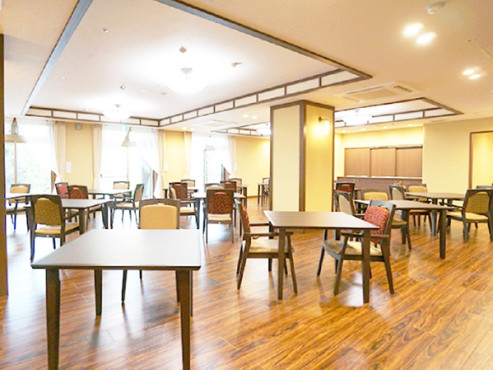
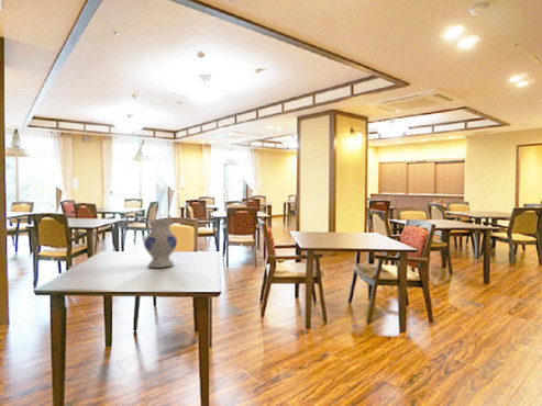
+ vase [143,218,178,269]
